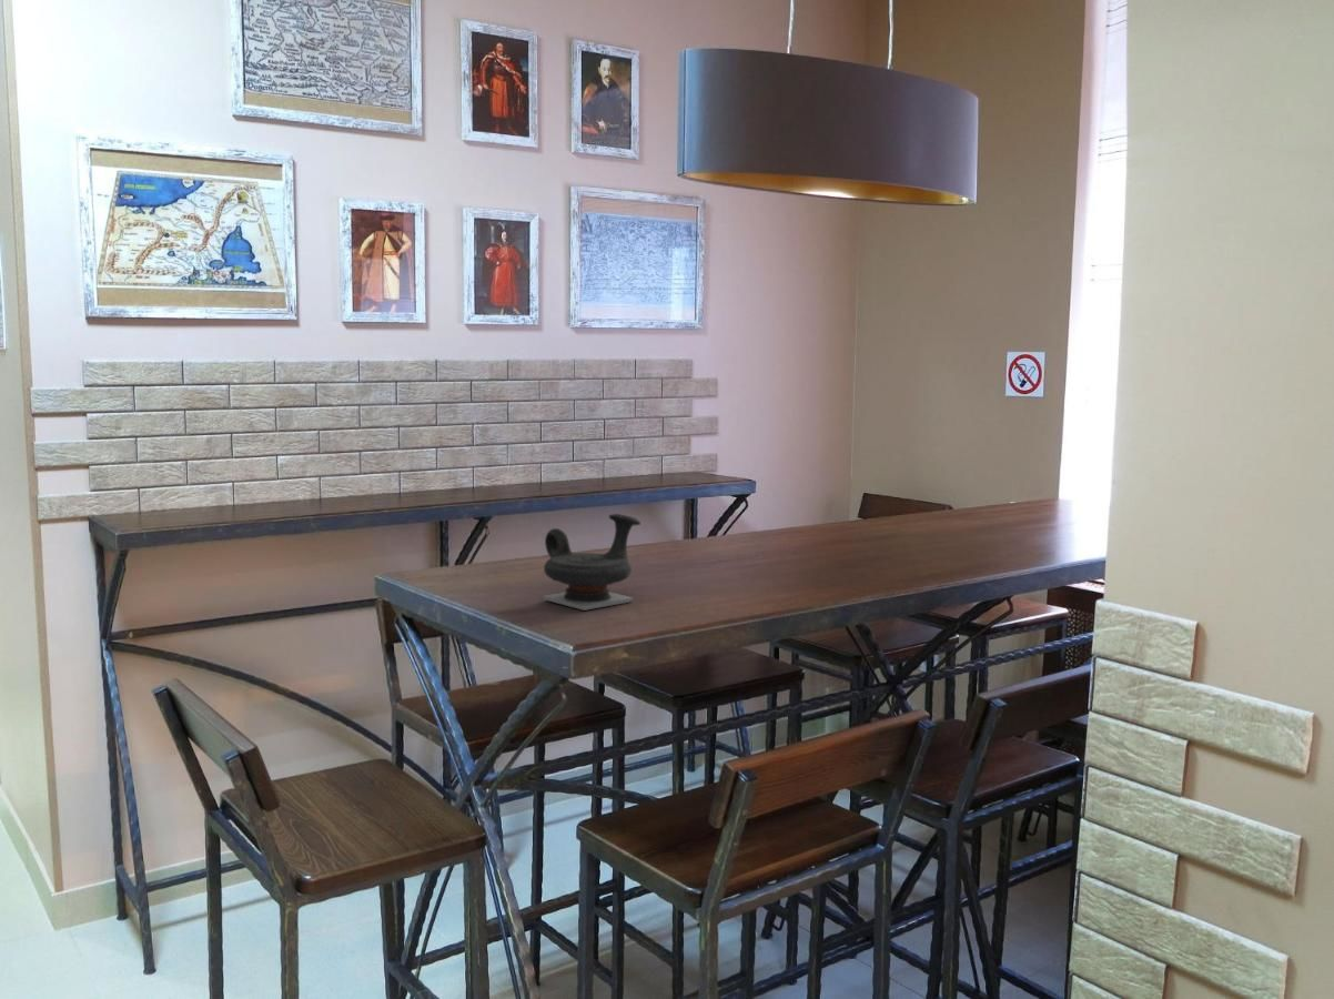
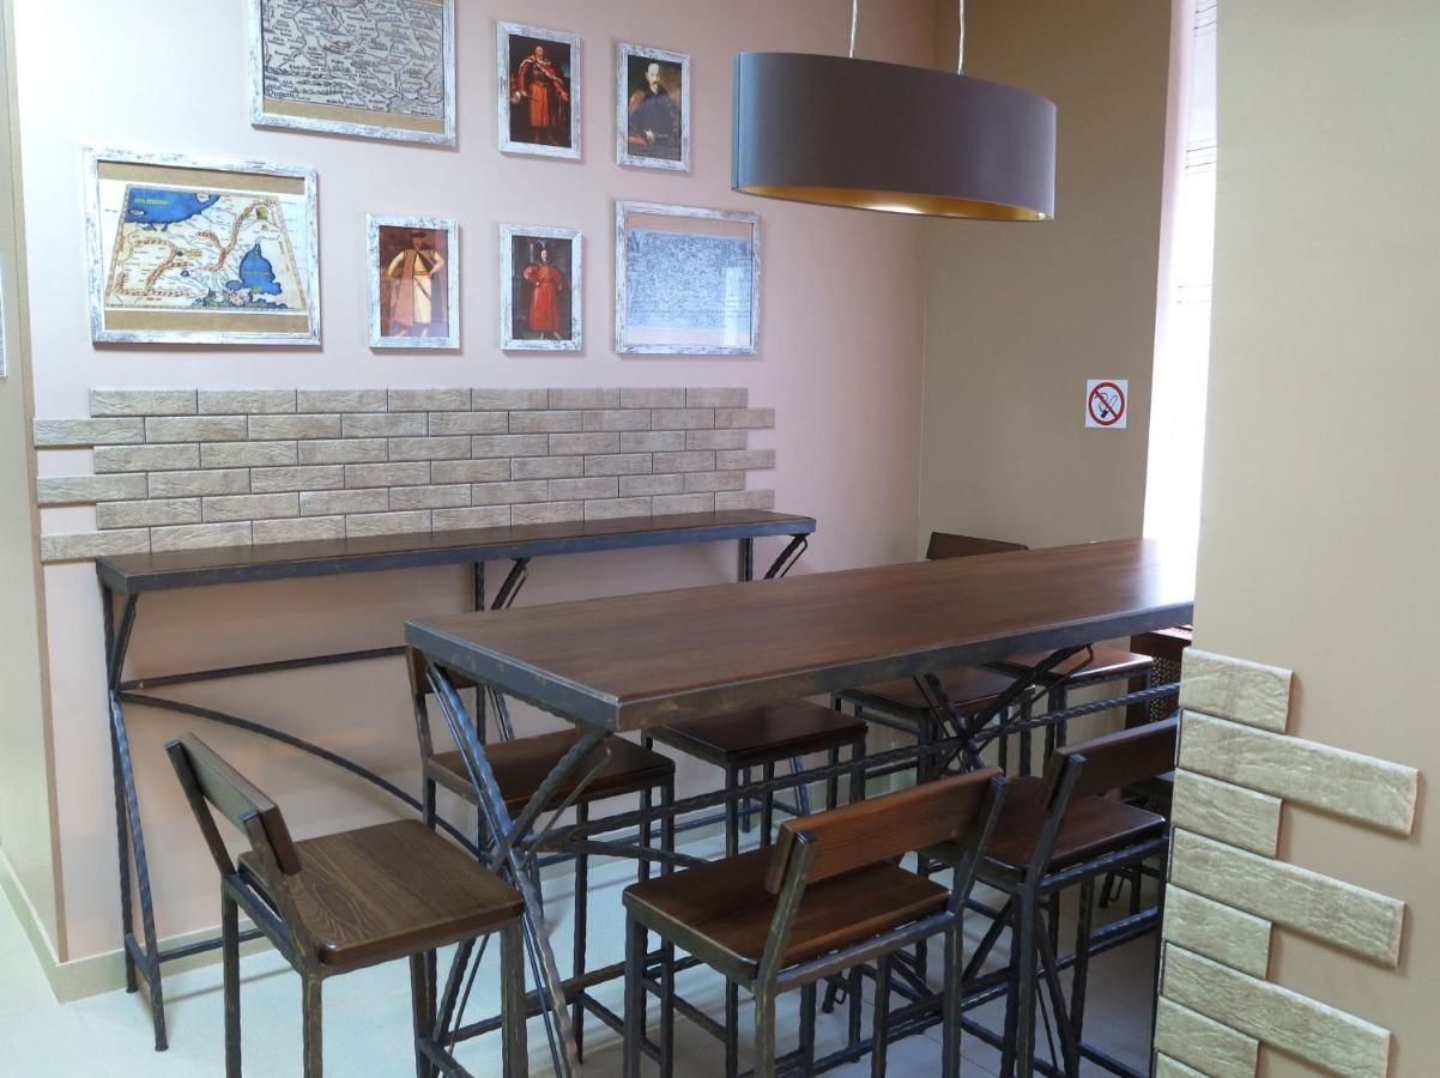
- teapot [543,513,641,612]
